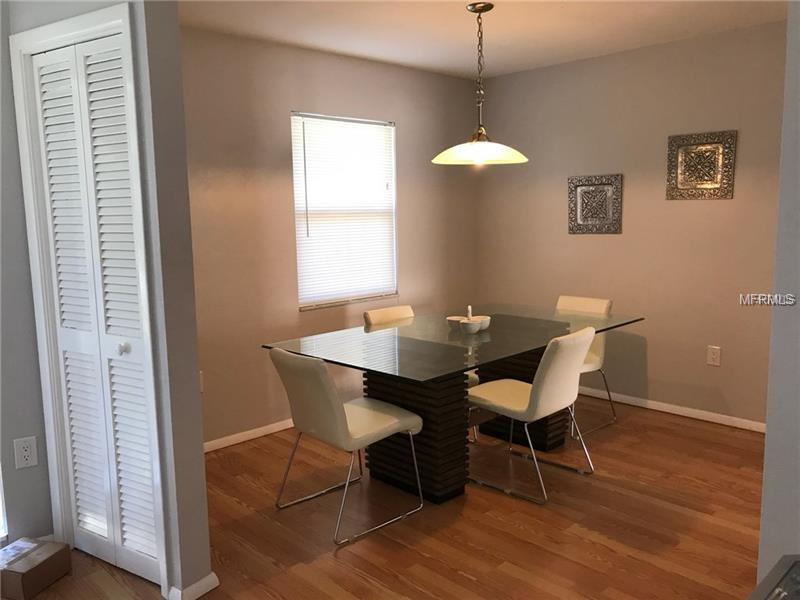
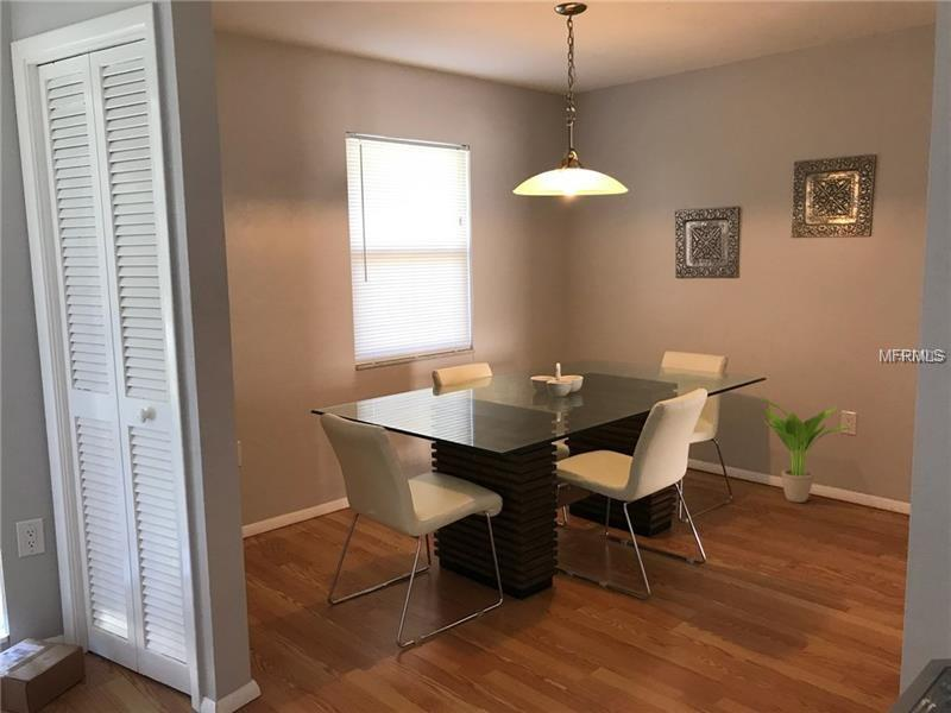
+ potted plant [757,395,855,504]
